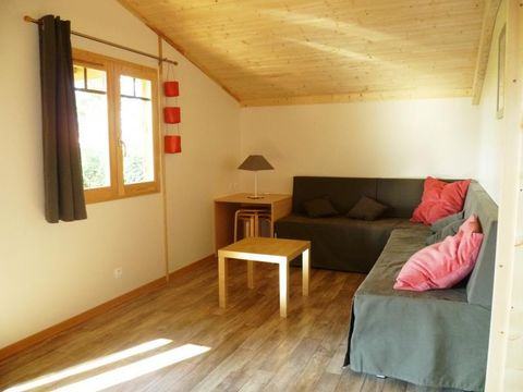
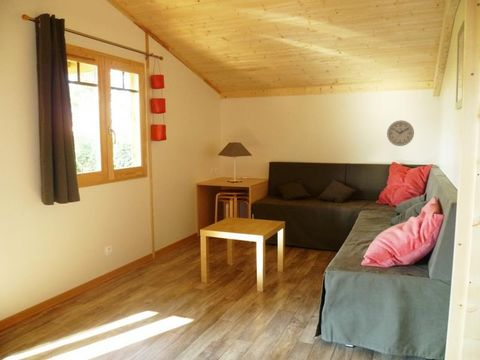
+ wall clock [386,119,415,147]
